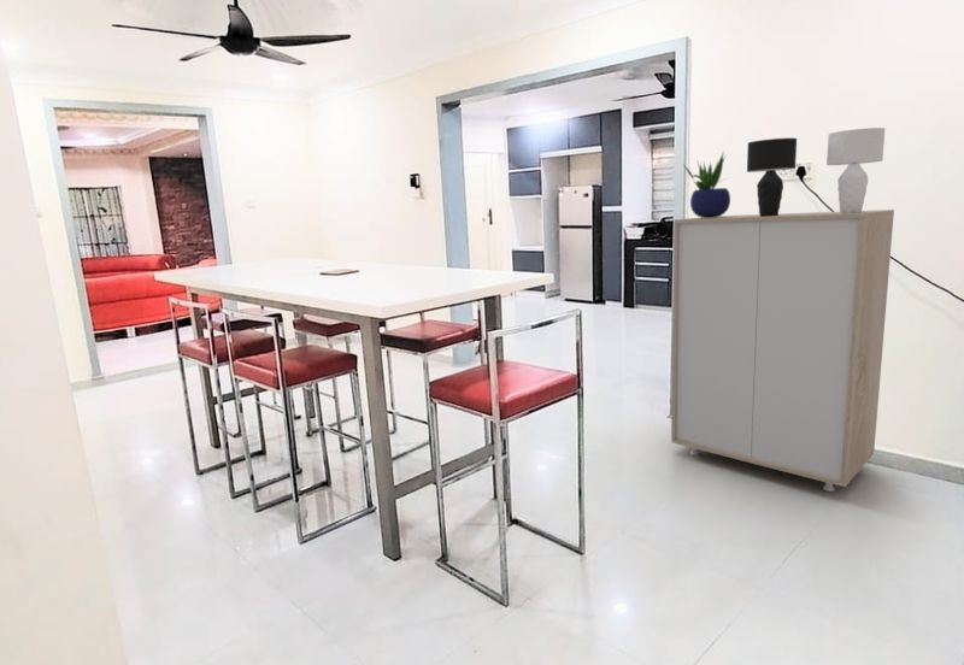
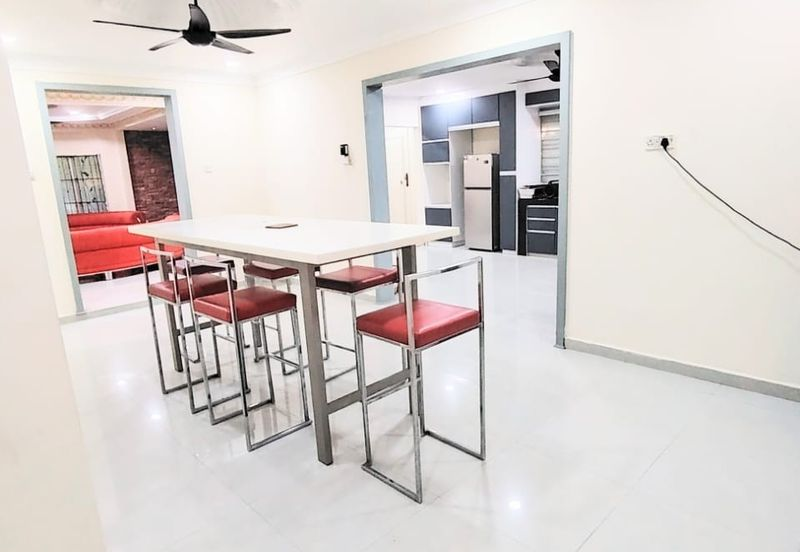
- potted plant [683,149,731,218]
- table lamp [746,126,886,217]
- storage cabinet [670,208,895,493]
